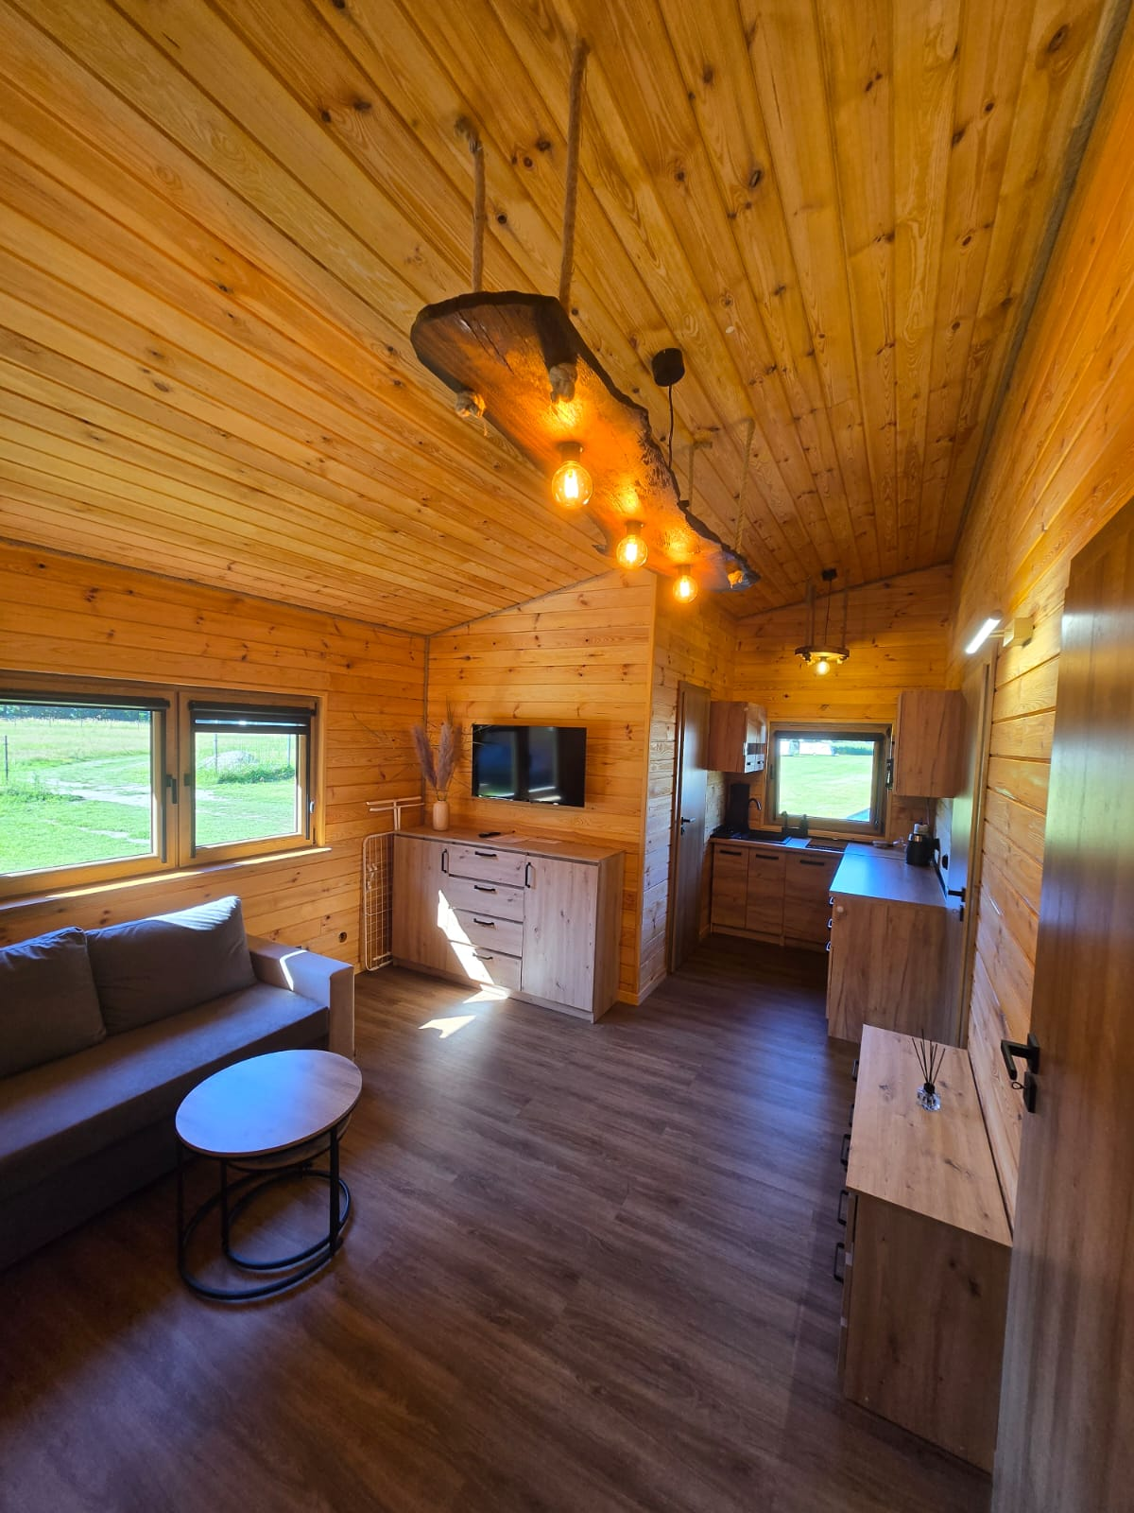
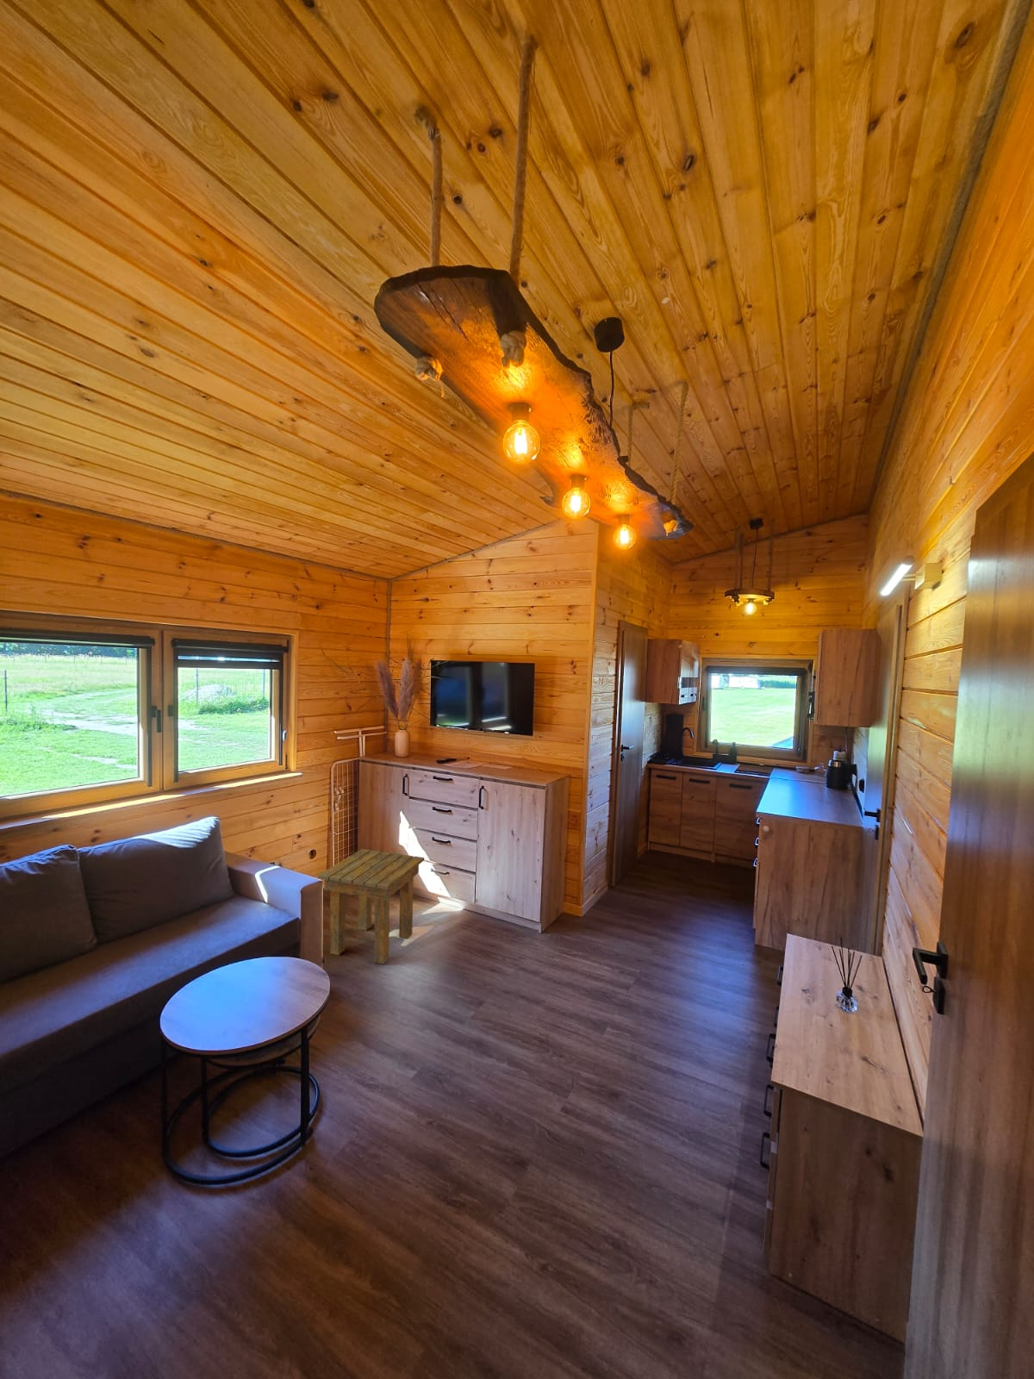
+ side table [317,848,425,965]
